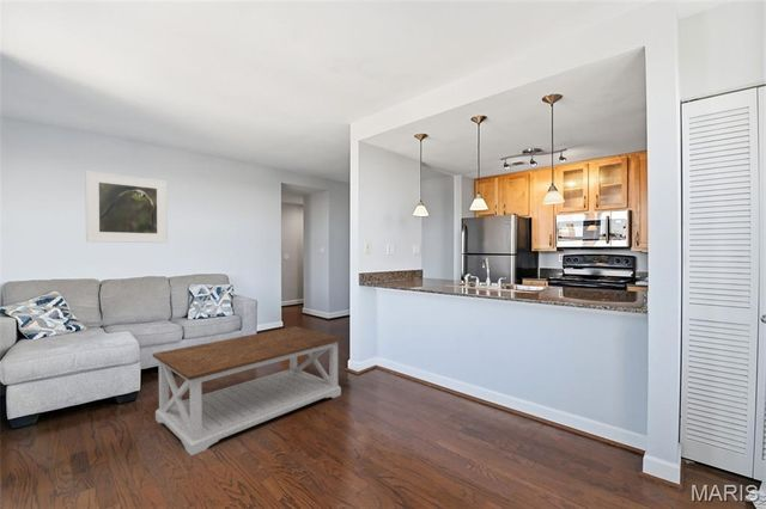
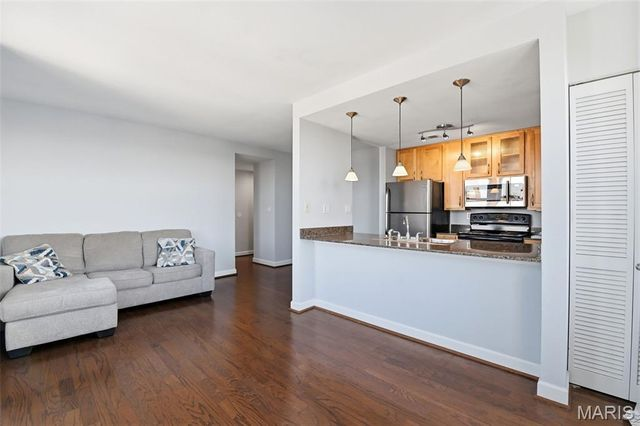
- coffee table [151,325,344,456]
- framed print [84,170,169,244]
